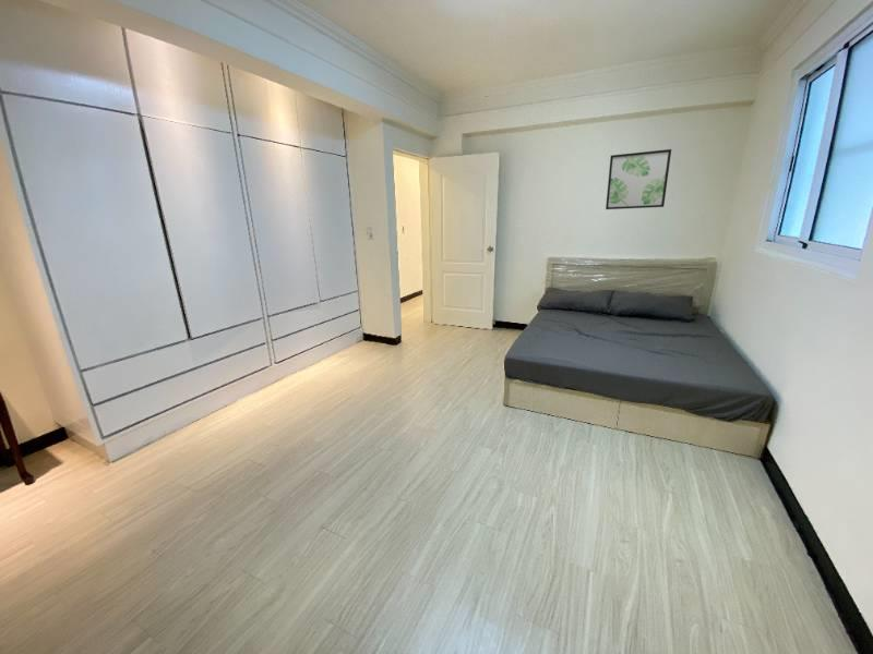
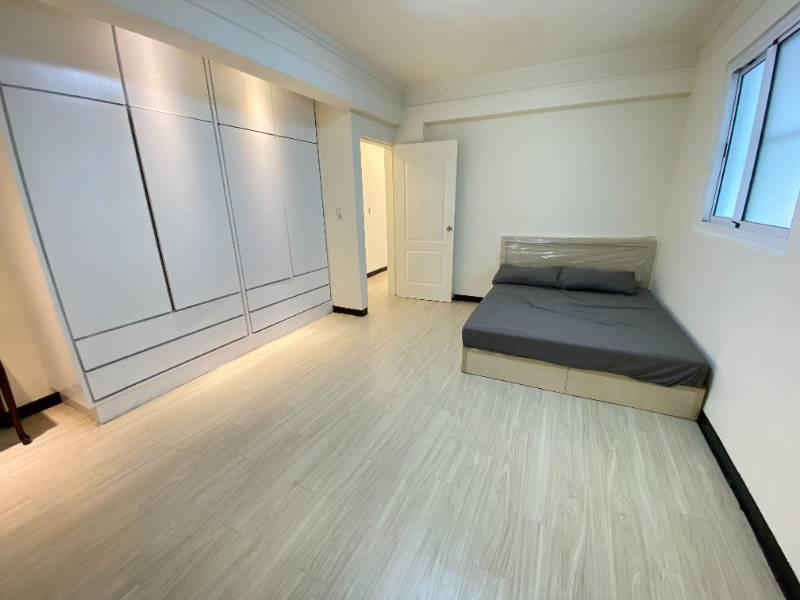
- wall art [605,148,672,210]
